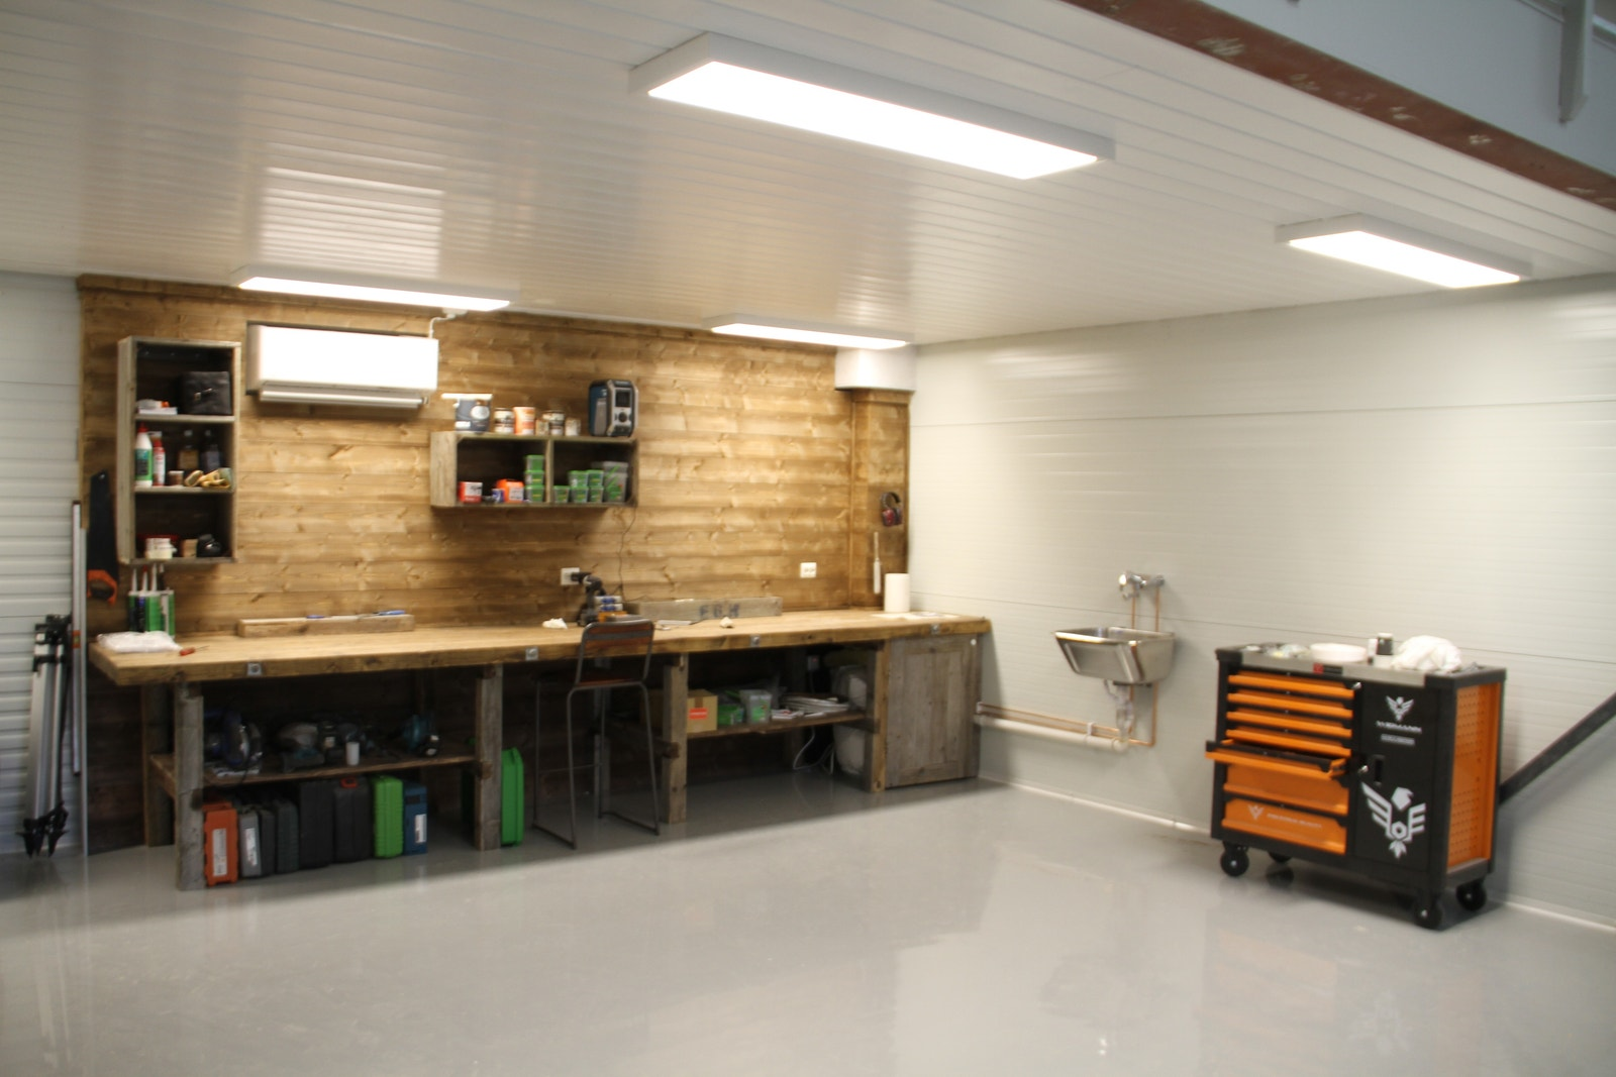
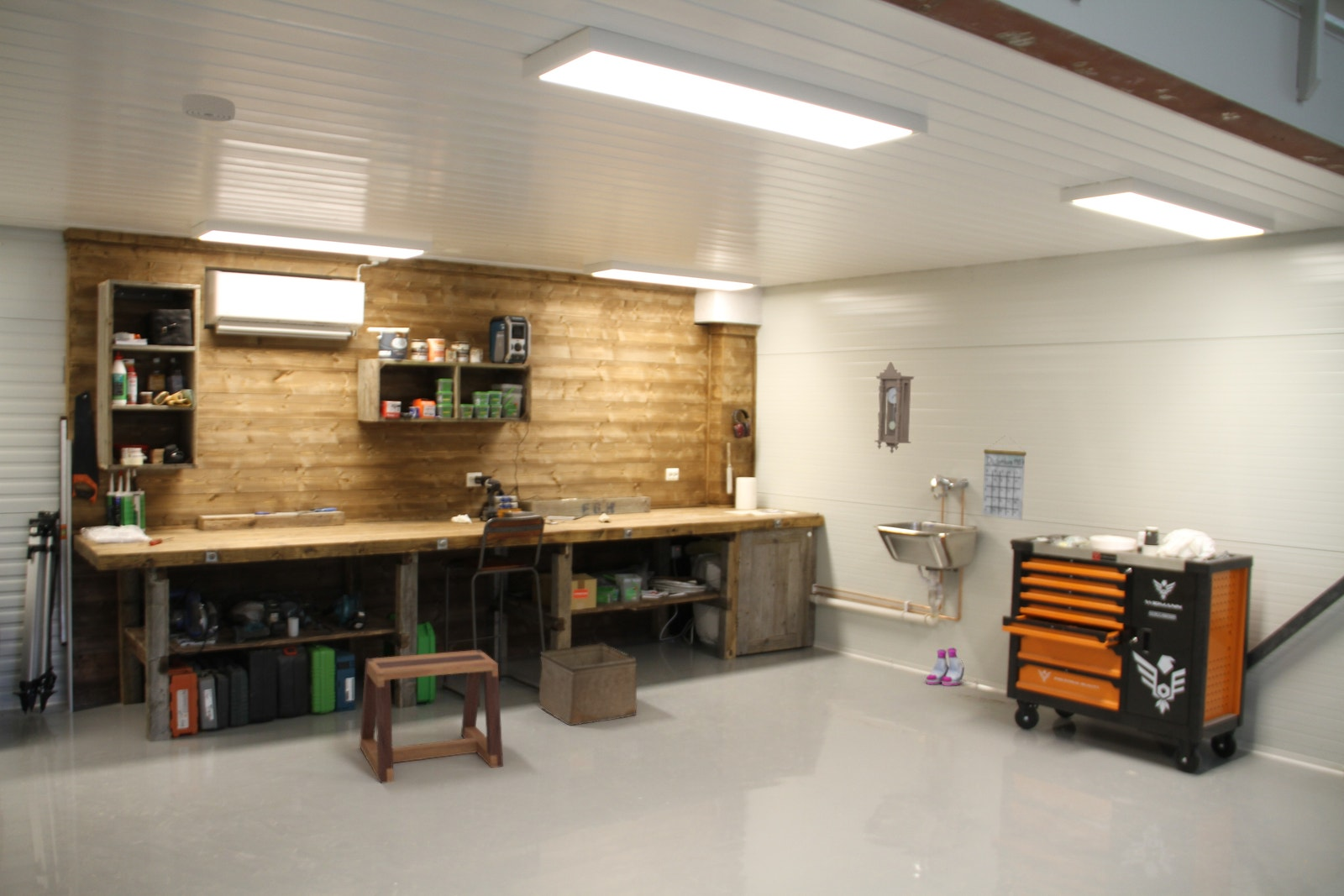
+ stool [359,649,504,784]
+ pendulum clock [874,361,915,454]
+ storage bin [538,642,638,726]
+ calendar [981,436,1027,521]
+ smoke detector [181,93,236,123]
+ boots [926,647,965,687]
